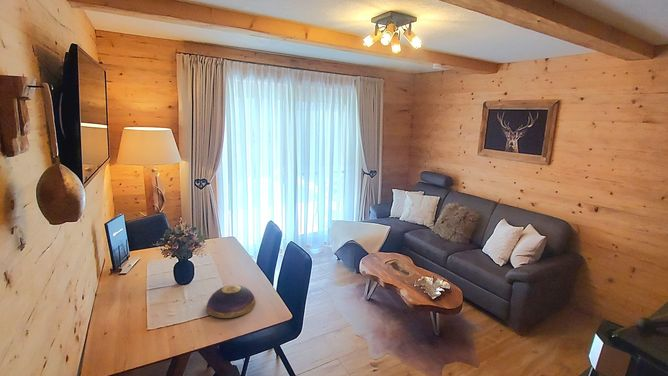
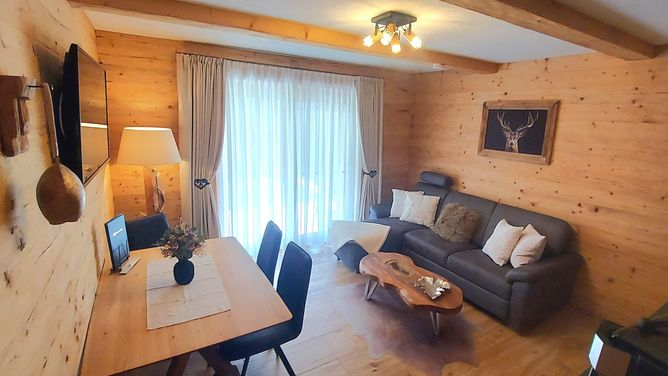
- decorative bowl [205,284,256,319]
